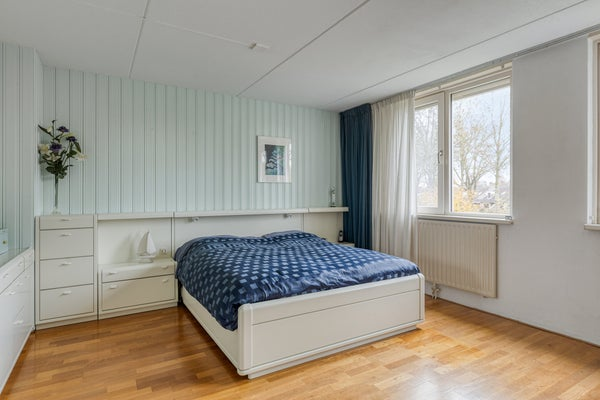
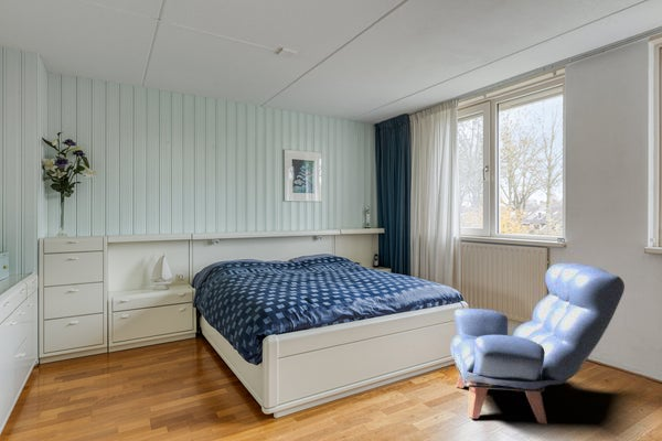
+ armchair [450,262,626,426]
